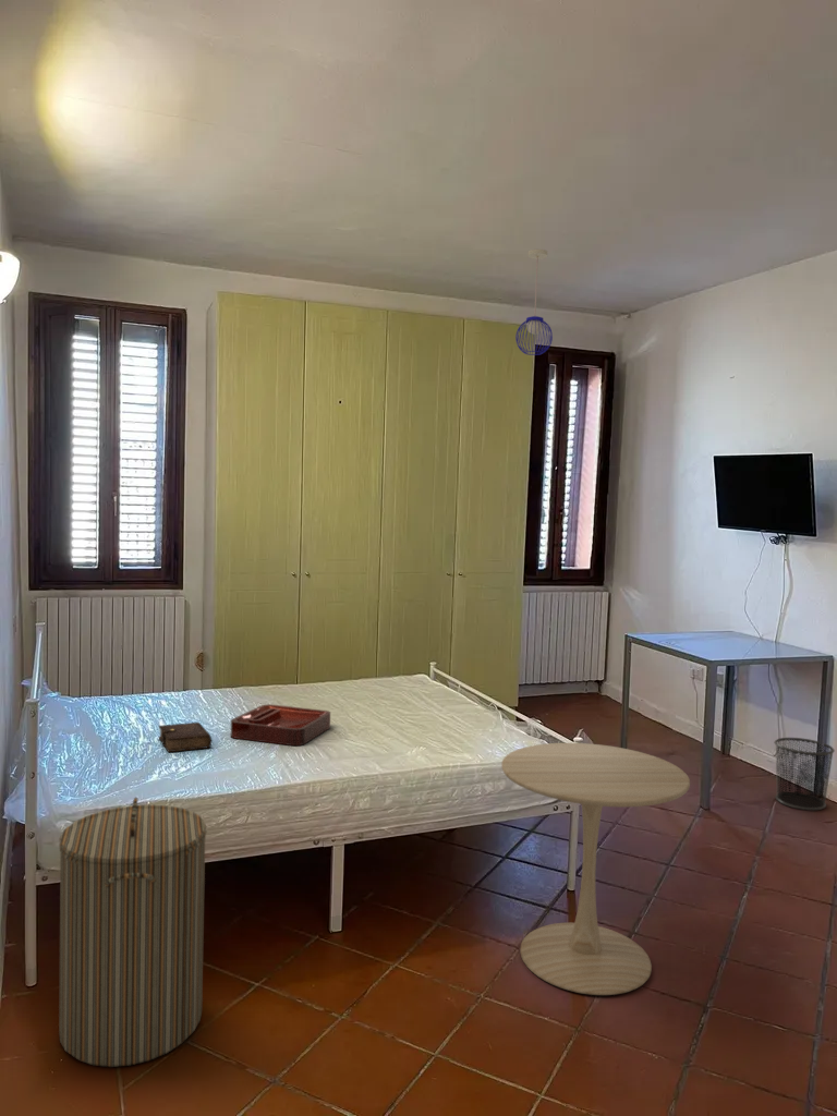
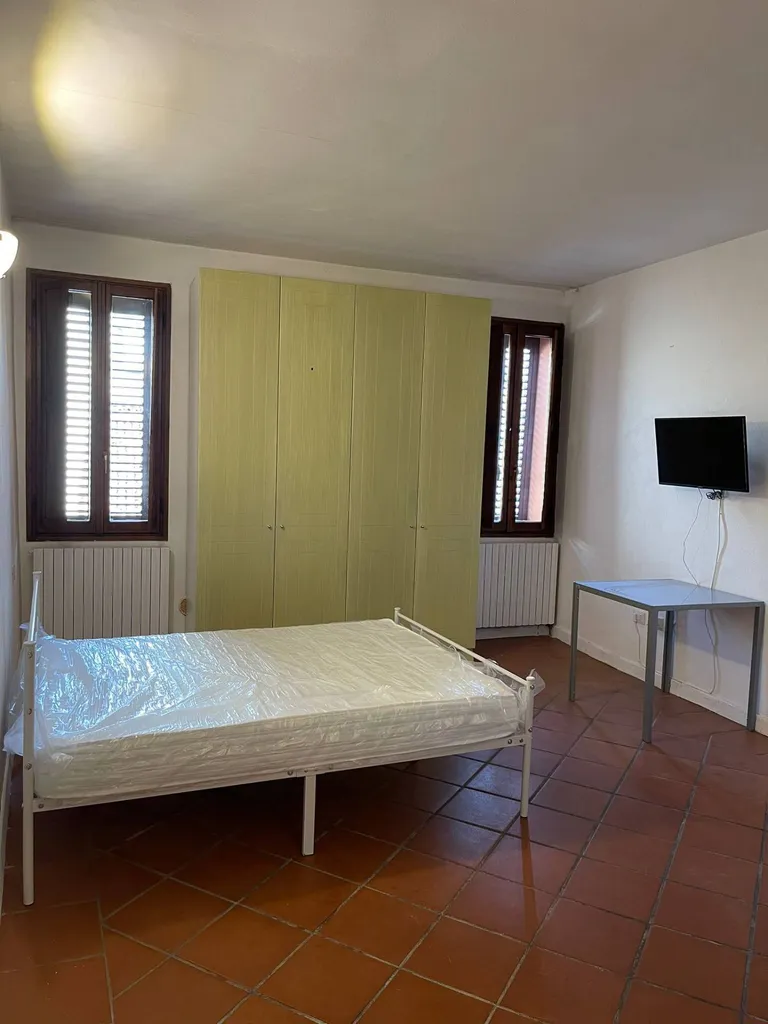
- side table [500,742,691,996]
- waste bin [774,737,836,811]
- laundry hamper [58,797,207,1068]
- decorative tray [230,703,331,747]
- book [158,721,213,753]
- pendant light [514,247,554,356]
